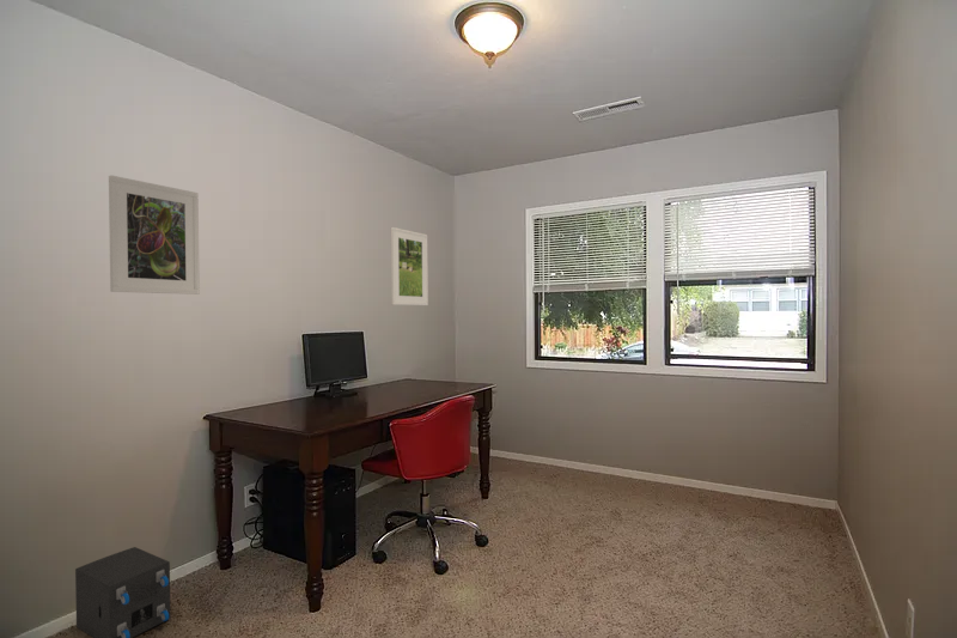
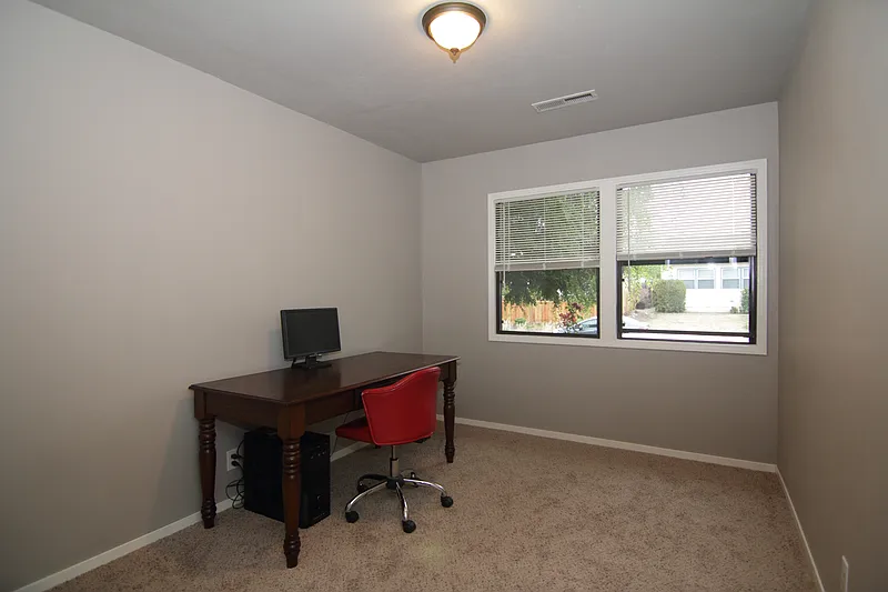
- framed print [108,175,201,296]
- speaker [74,546,171,638]
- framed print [390,226,429,306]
